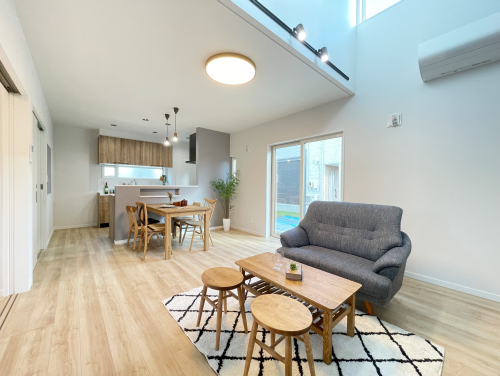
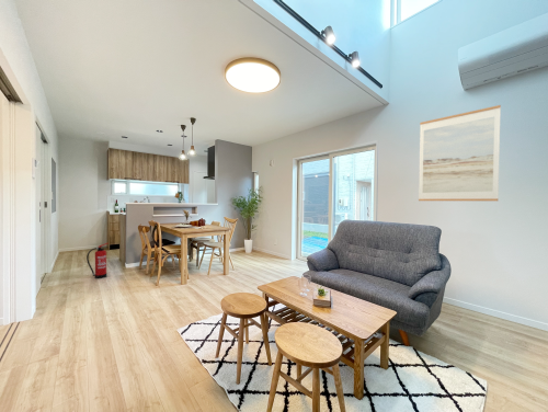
+ wall art [418,104,502,202]
+ fire extinguisher [85,242,110,279]
